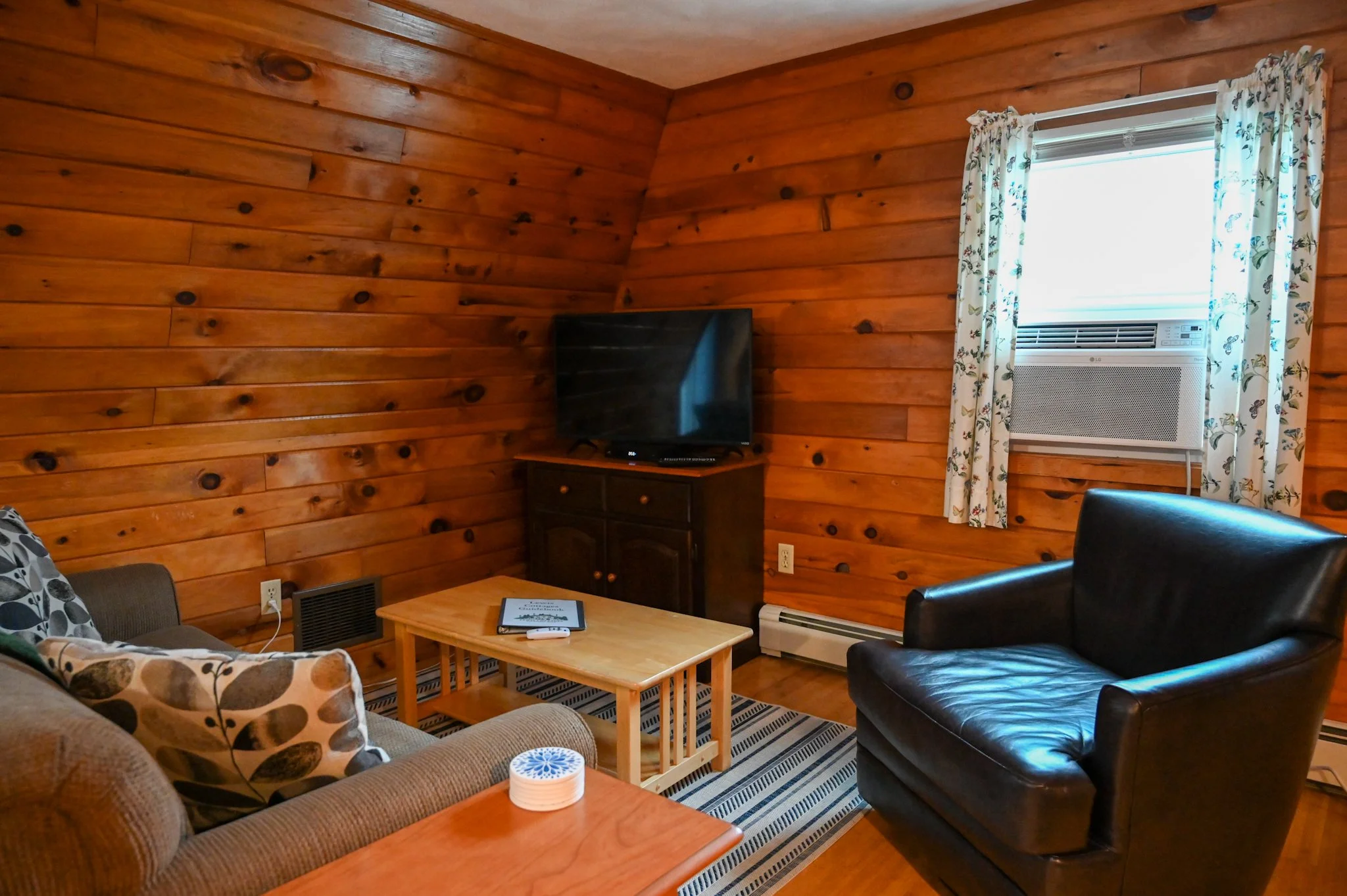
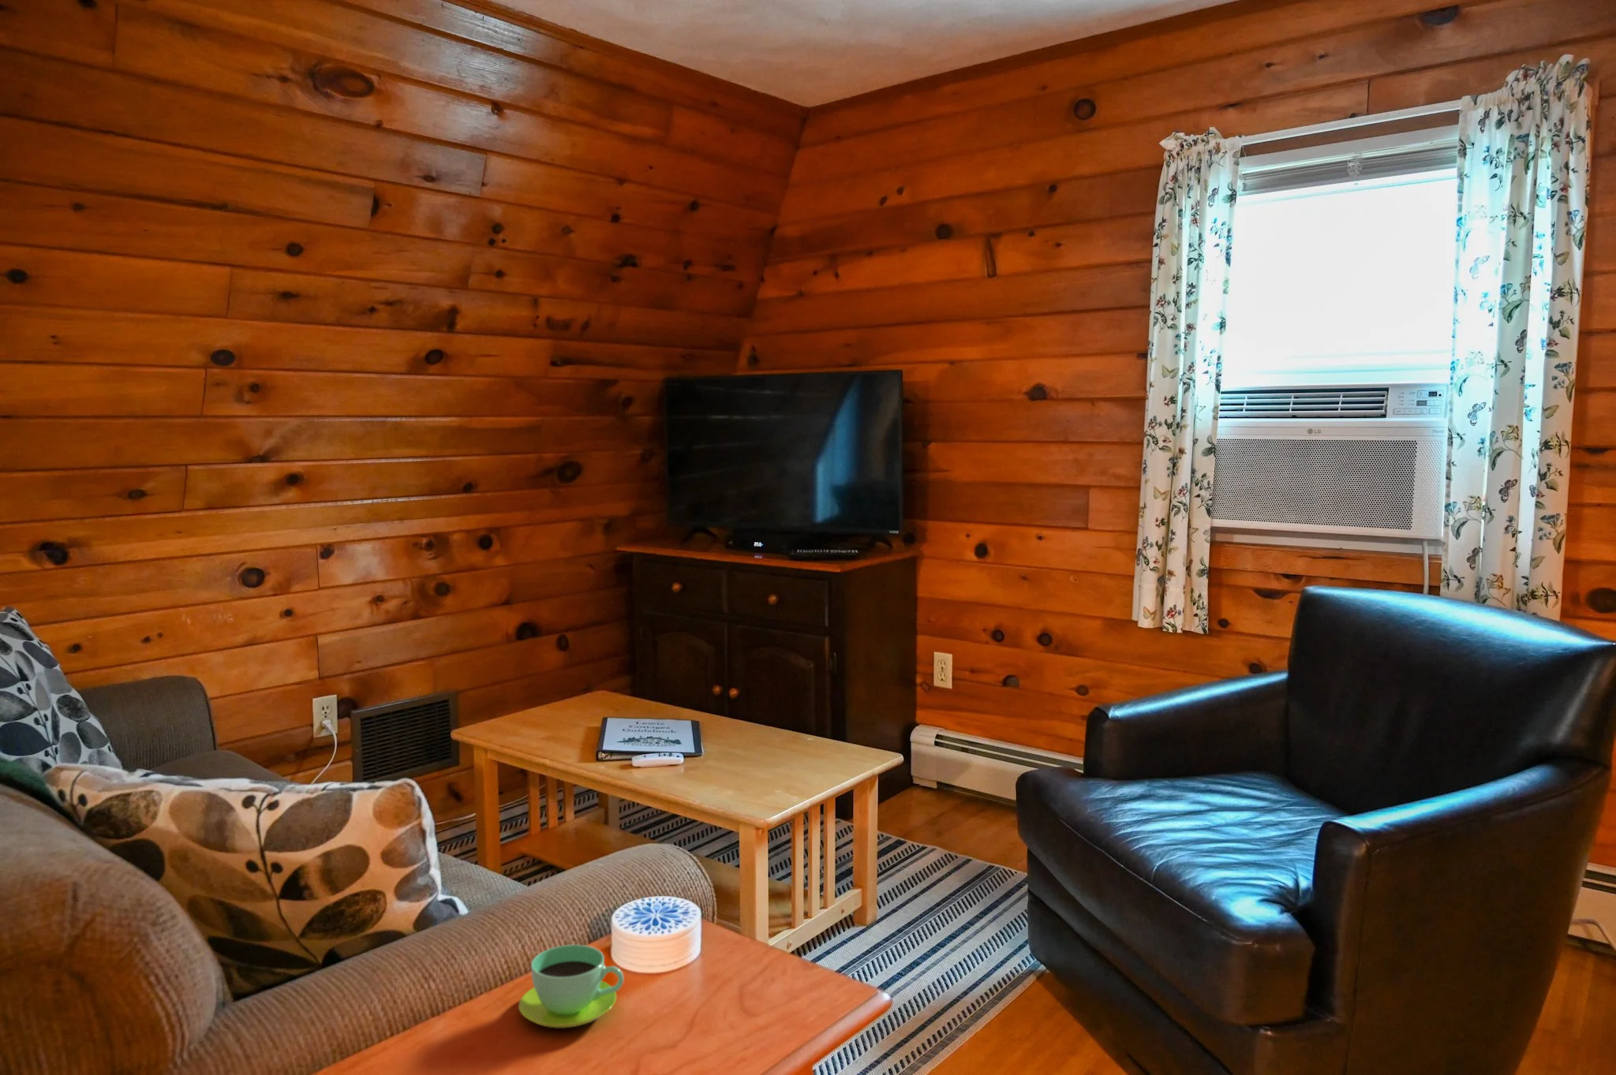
+ cup [517,944,624,1028]
